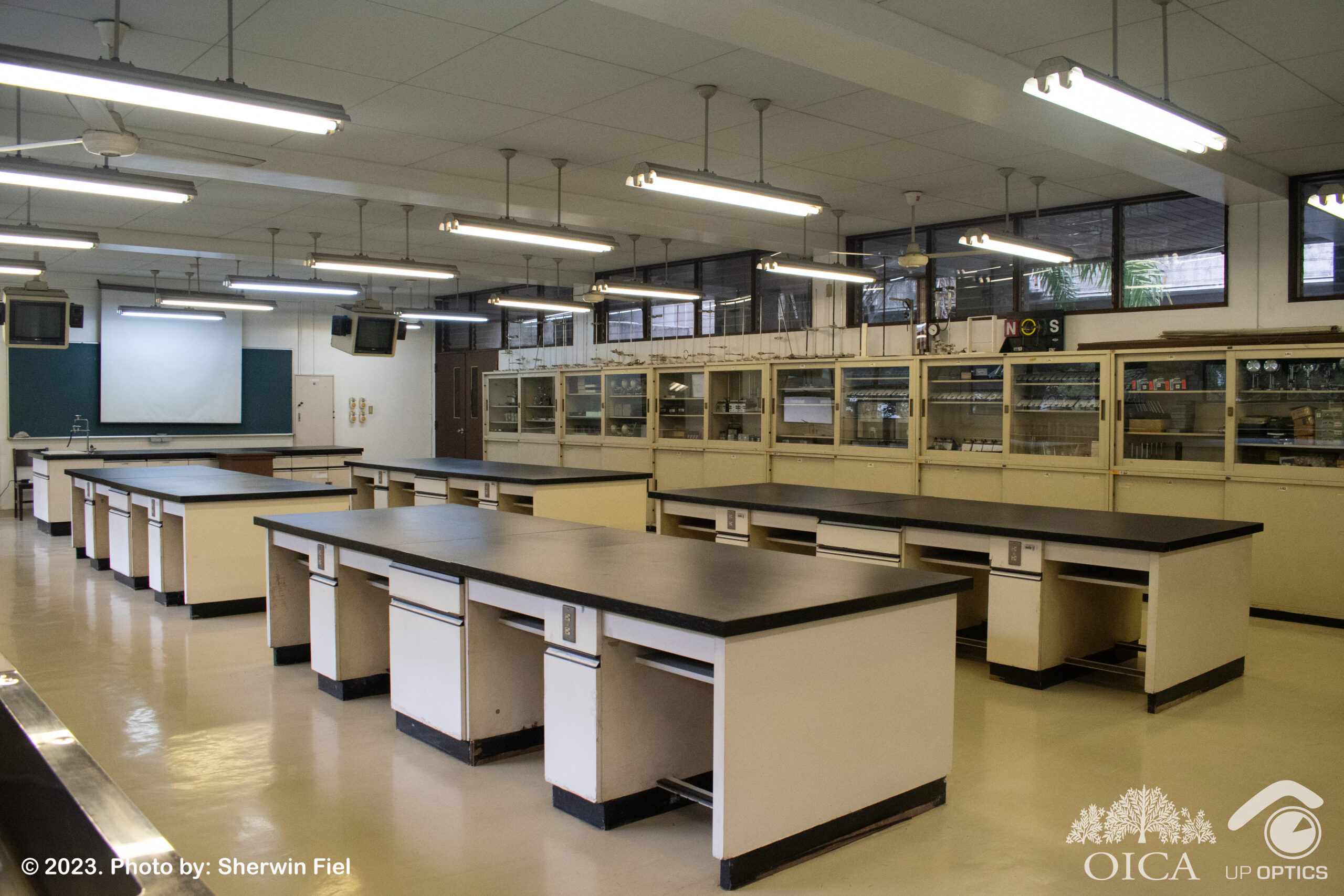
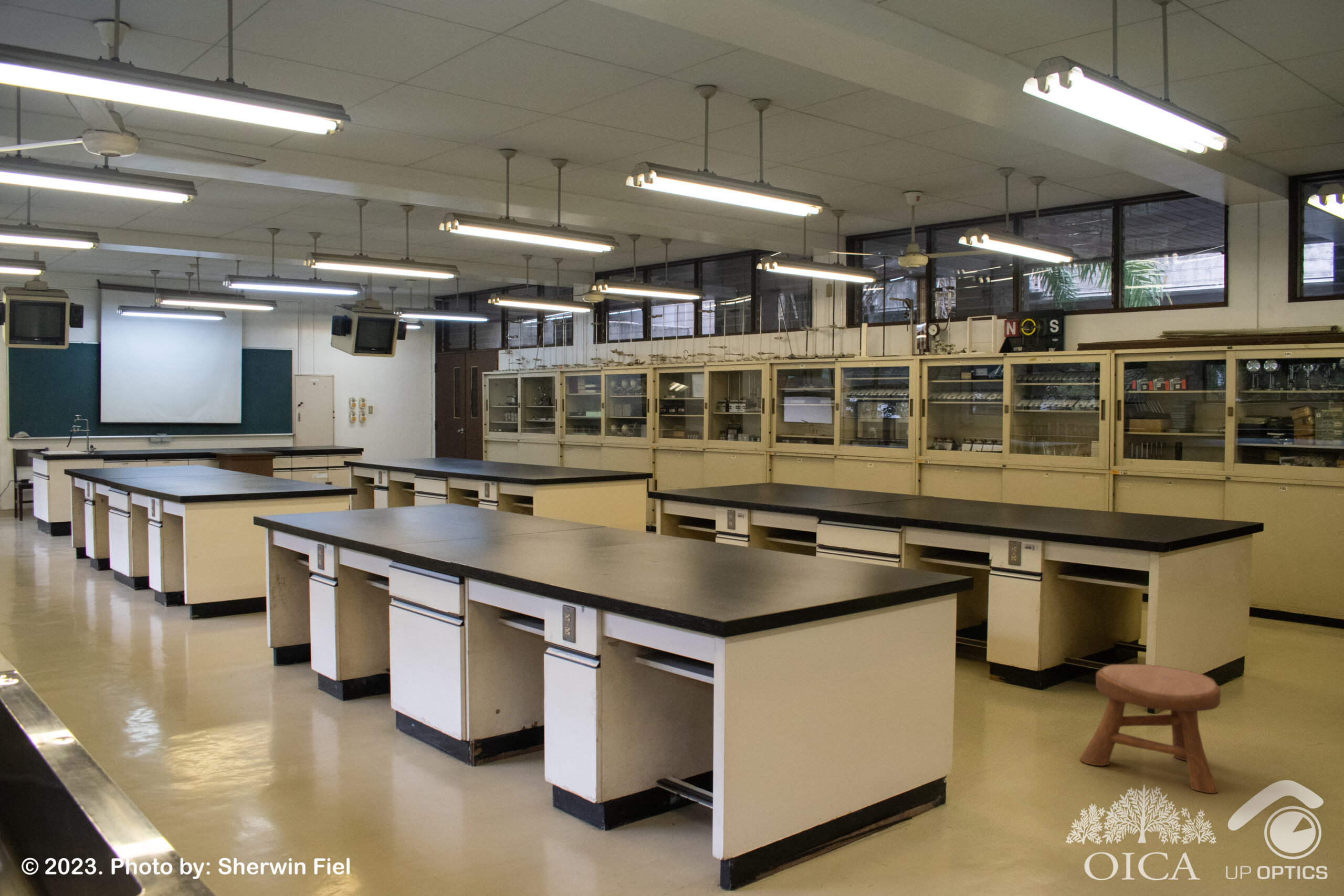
+ stool [1079,663,1221,794]
